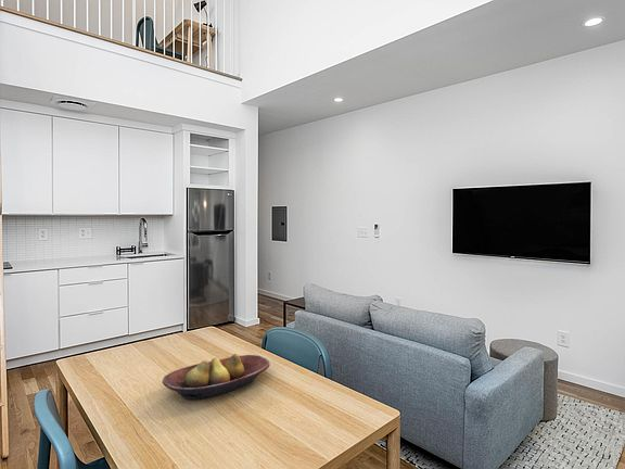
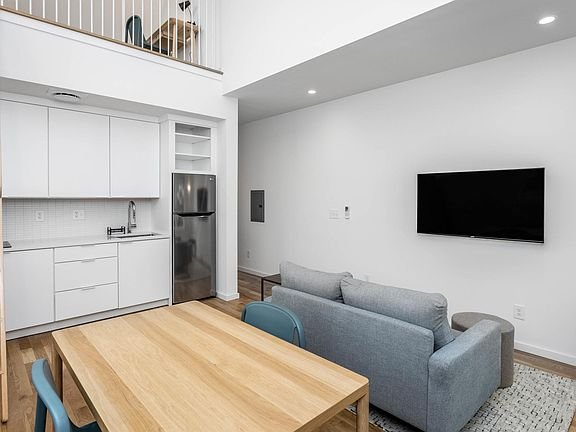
- fruit bowl [162,353,270,401]
